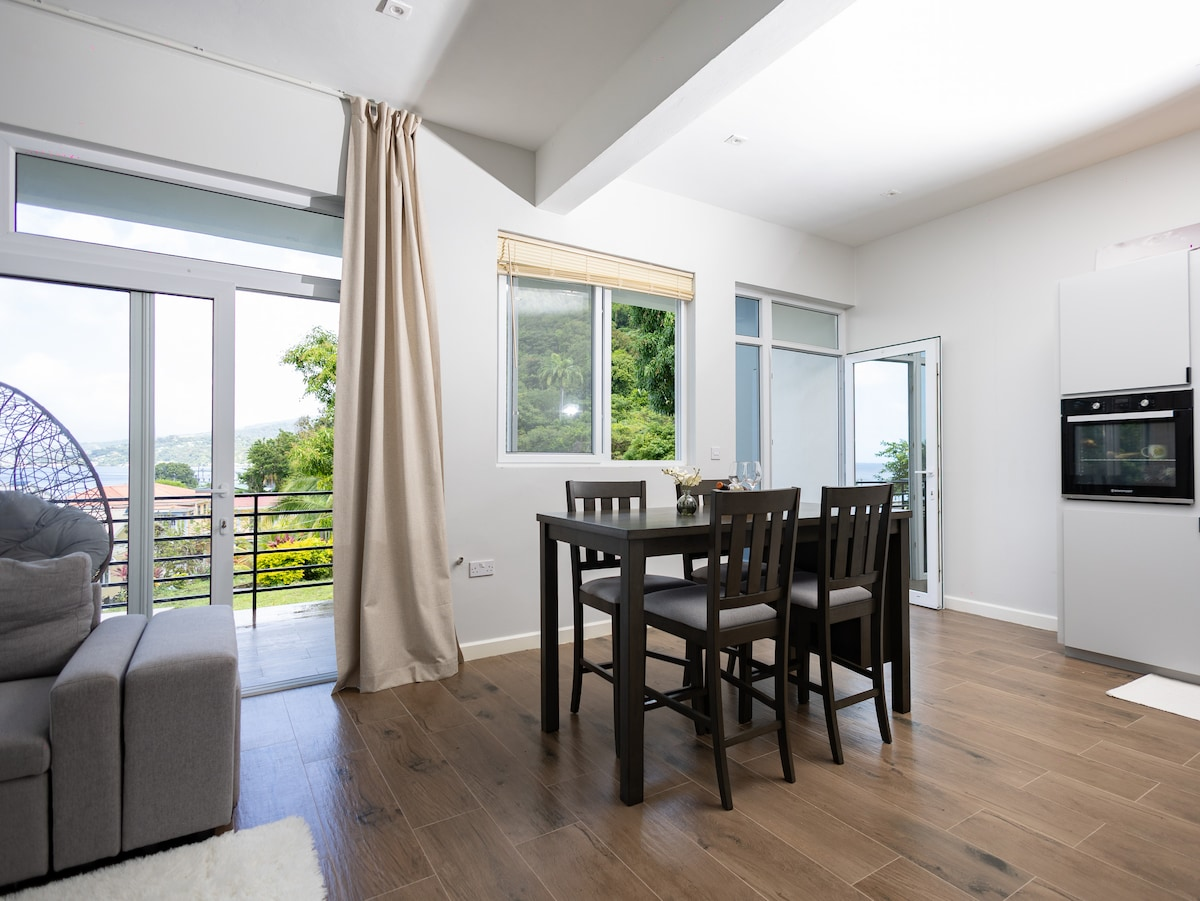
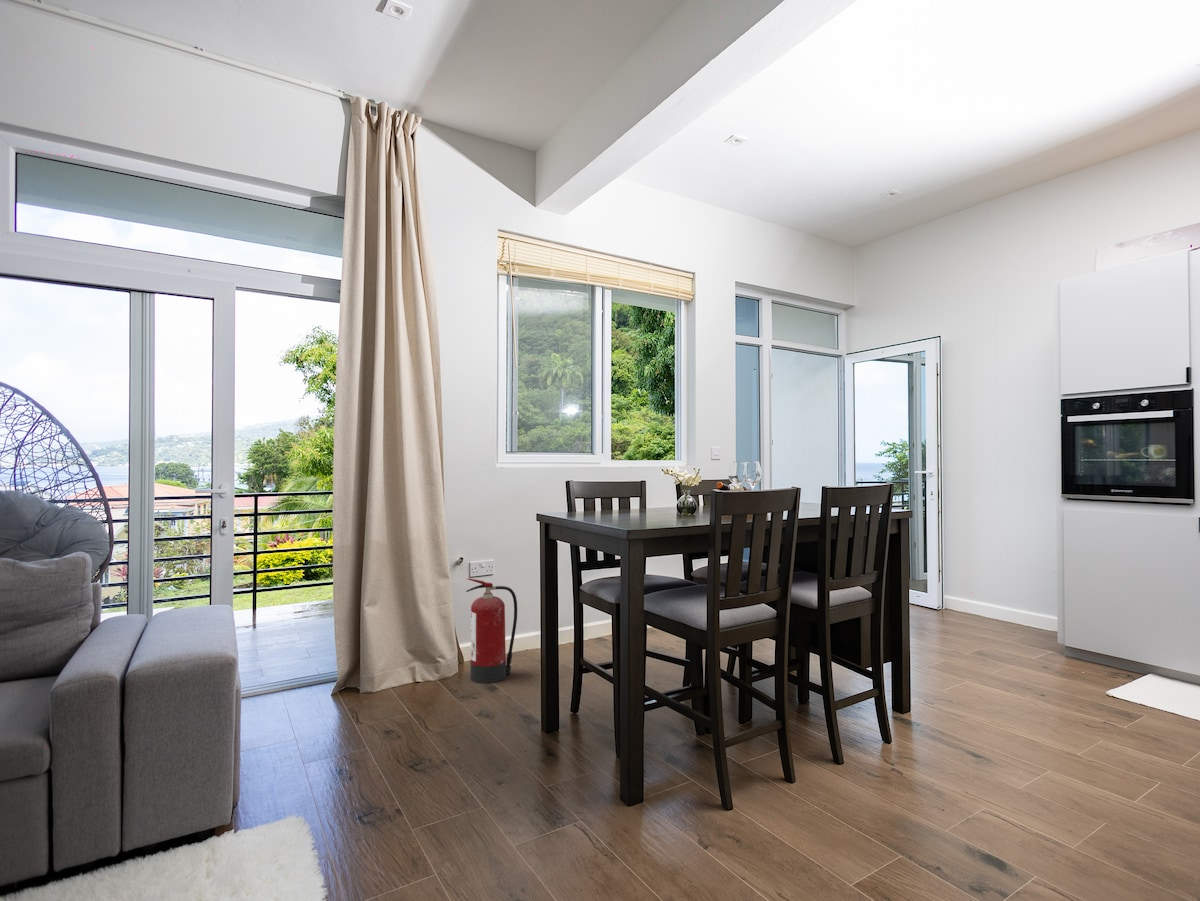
+ fire extinguisher [465,577,518,684]
